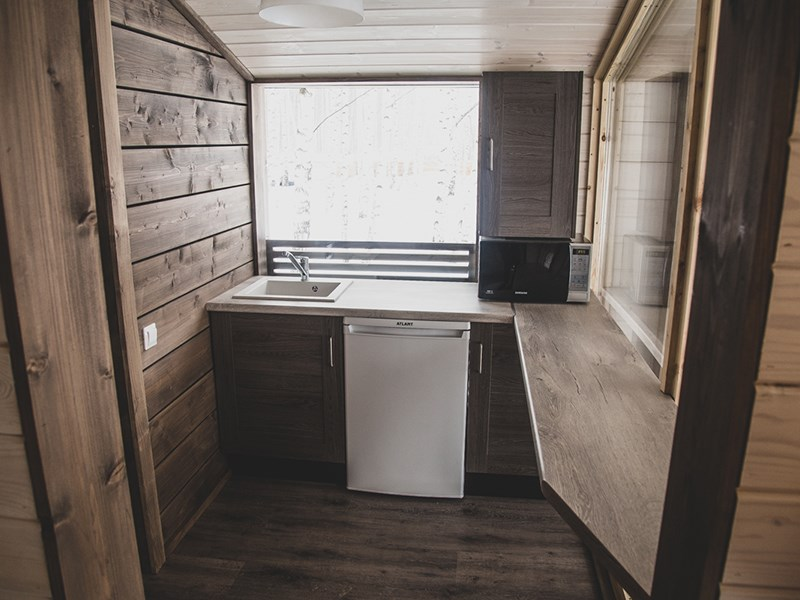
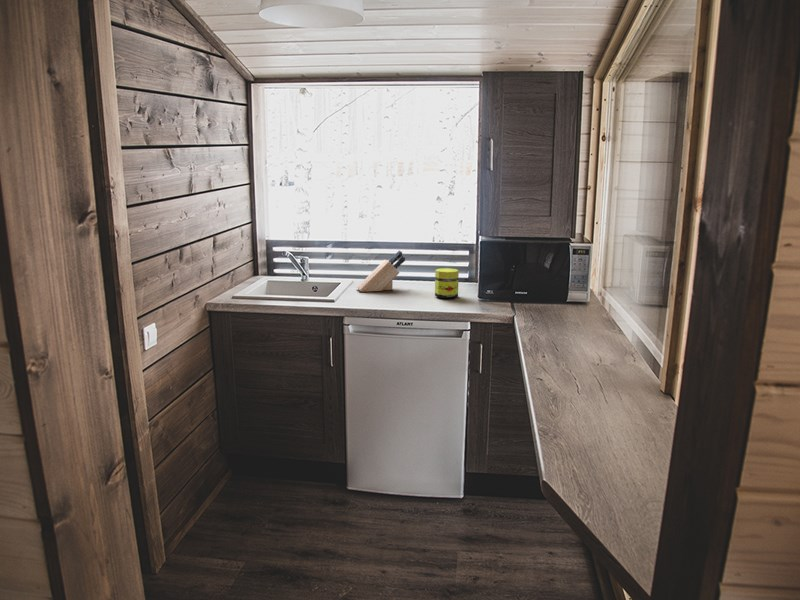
+ knife block [356,250,406,293]
+ jar [434,267,460,300]
